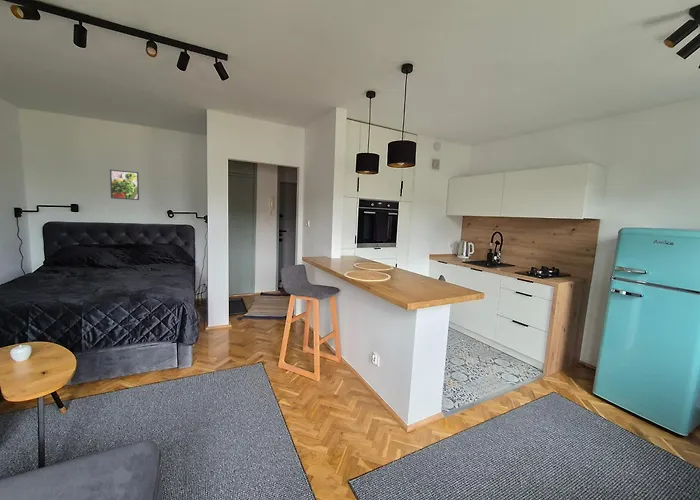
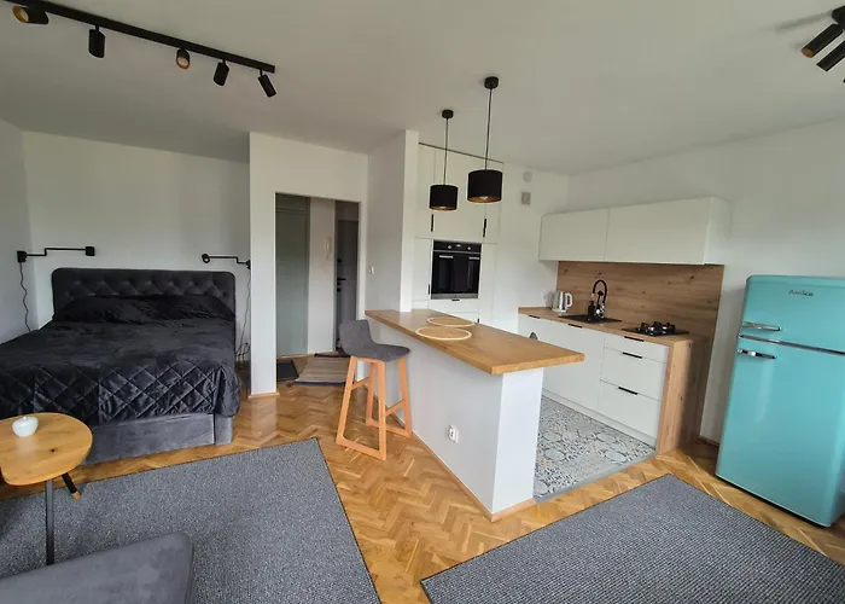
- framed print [109,169,140,201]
